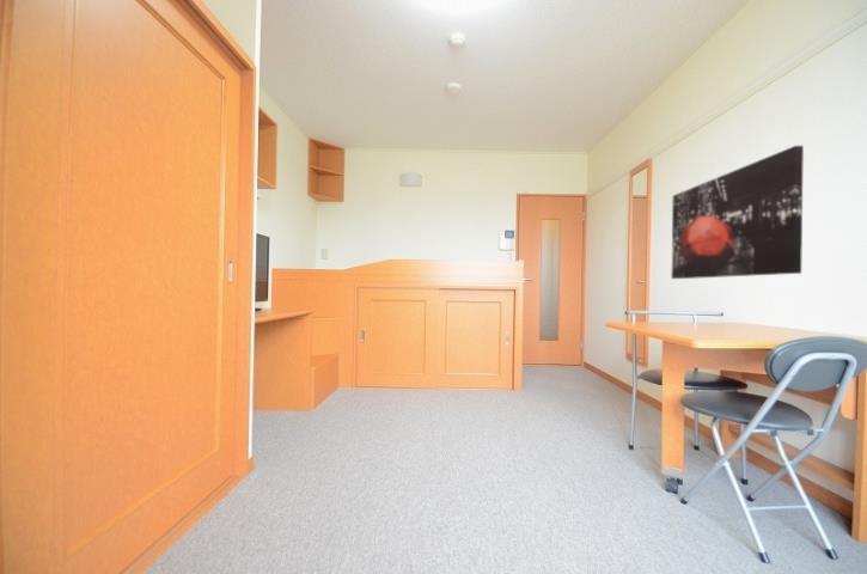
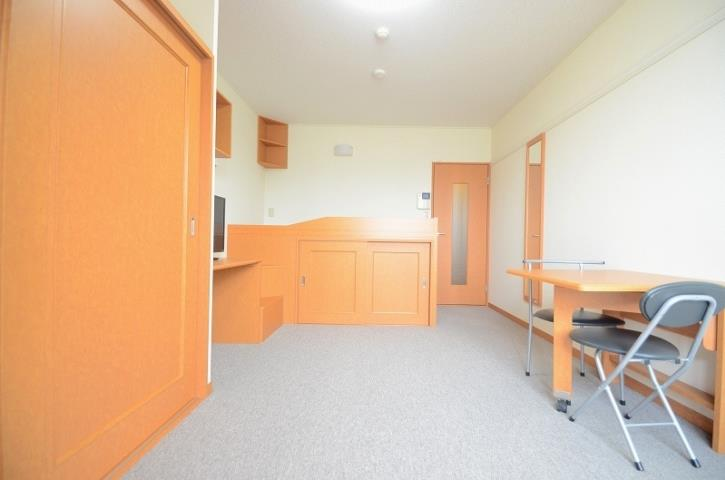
- wall art [671,145,805,280]
